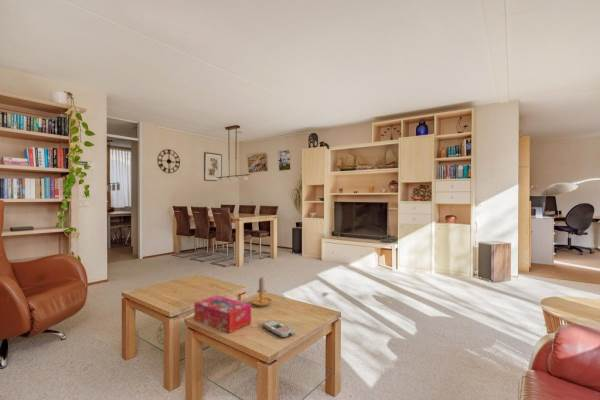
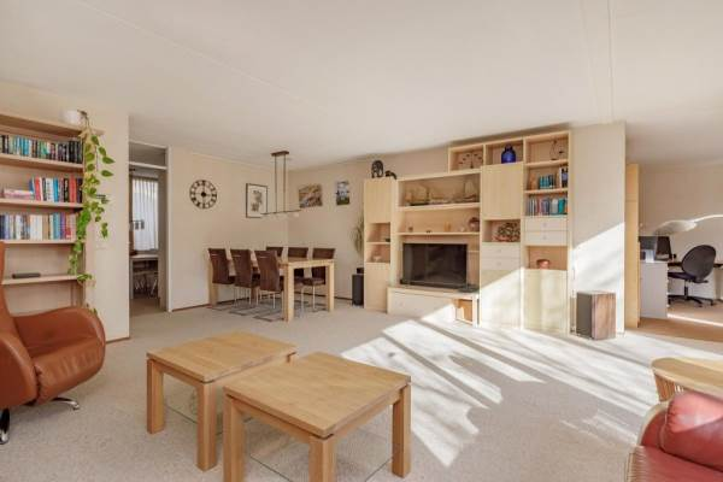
- tissue box [193,294,252,334]
- candle [250,277,273,307]
- remote control [261,319,296,339]
